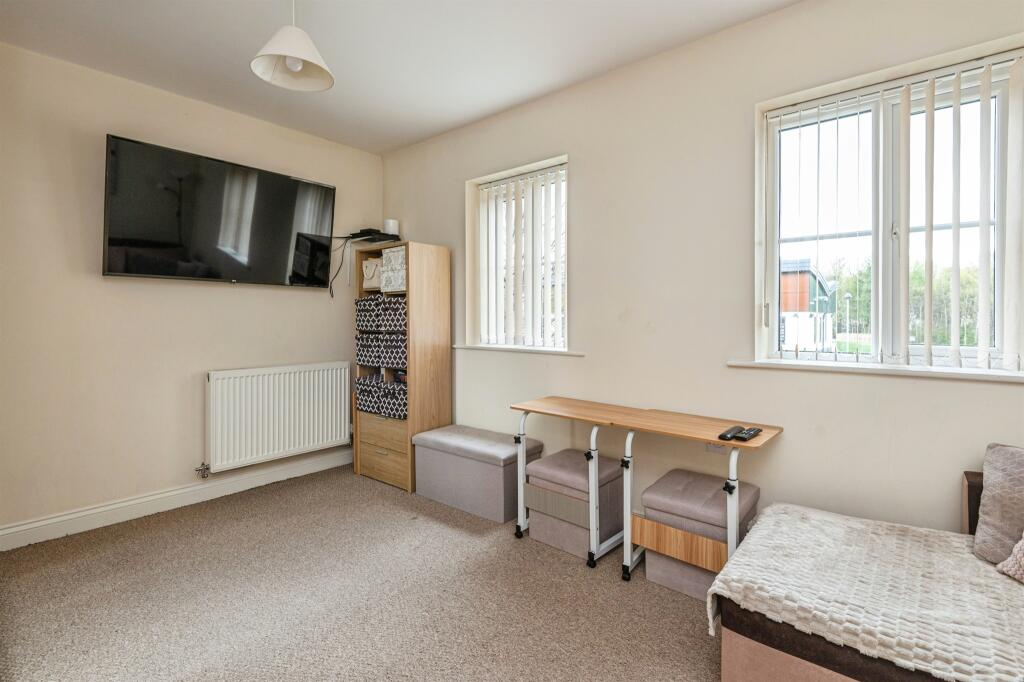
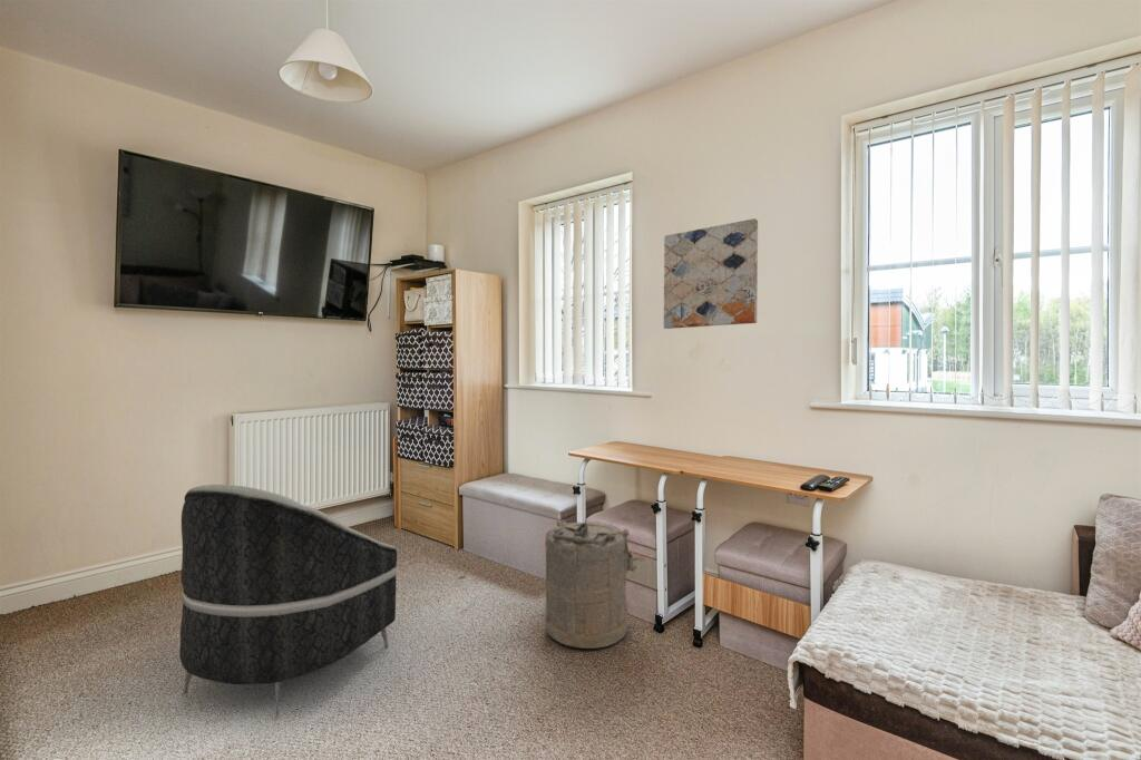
+ wall art [662,217,759,330]
+ laundry hamper [544,518,645,650]
+ armchair [178,484,398,720]
